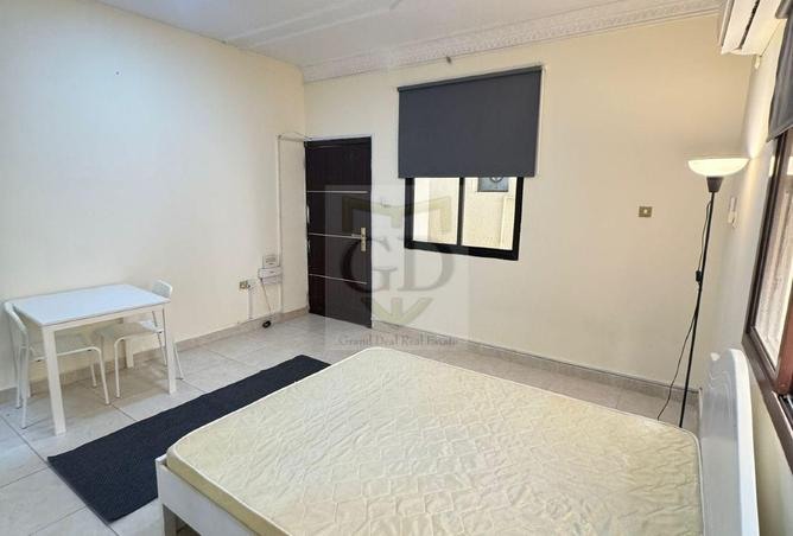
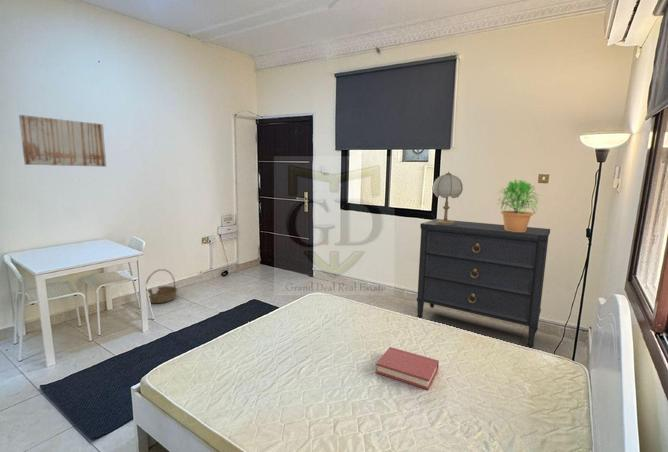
+ potted plant [495,177,543,232]
+ table lamp [431,171,464,225]
+ wall art [18,114,107,168]
+ dresser [416,218,551,349]
+ hardback book [375,346,440,391]
+ basket [145,268,178,304]
